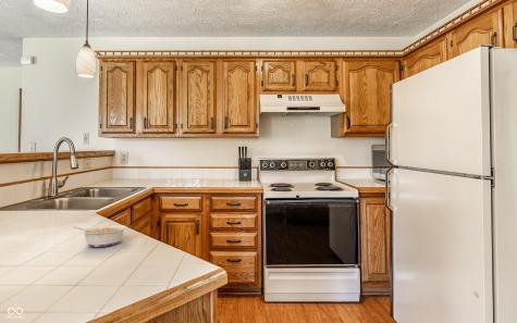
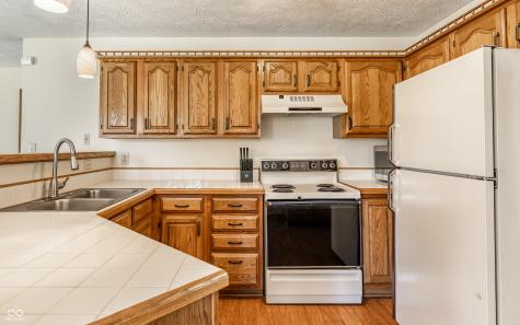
- legume [73,224,128,248]
